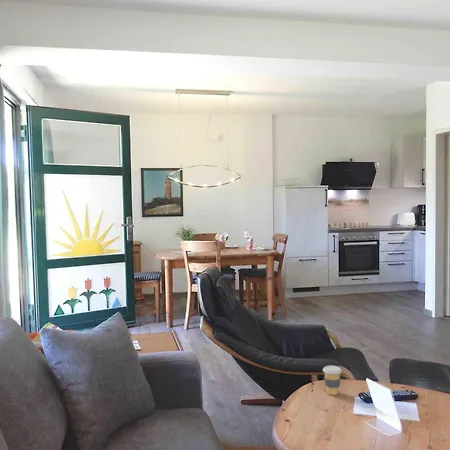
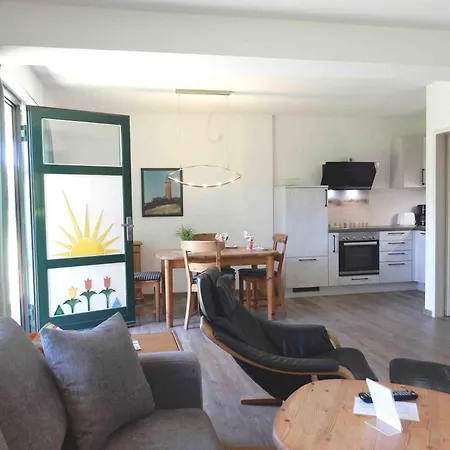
- coffee cup [322,365,343,396]
